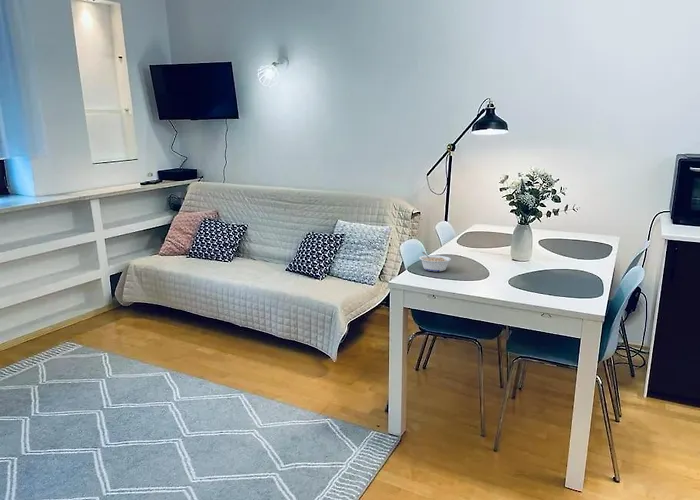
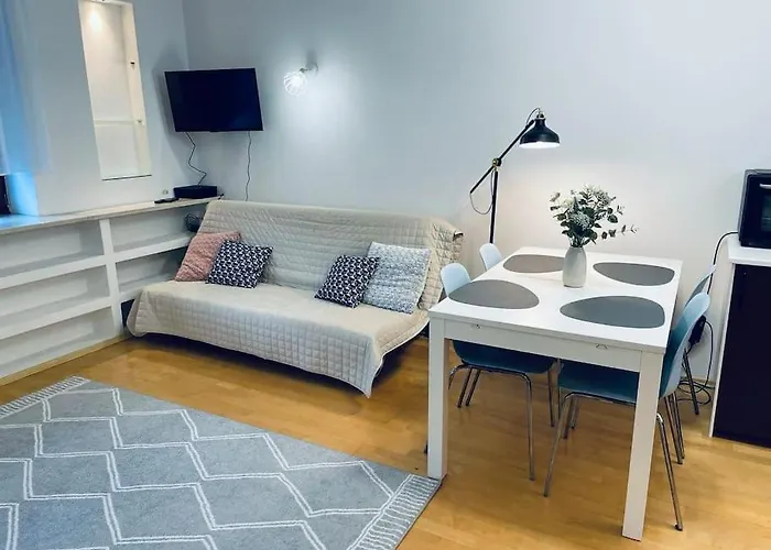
- legume [418,251,452,272]
